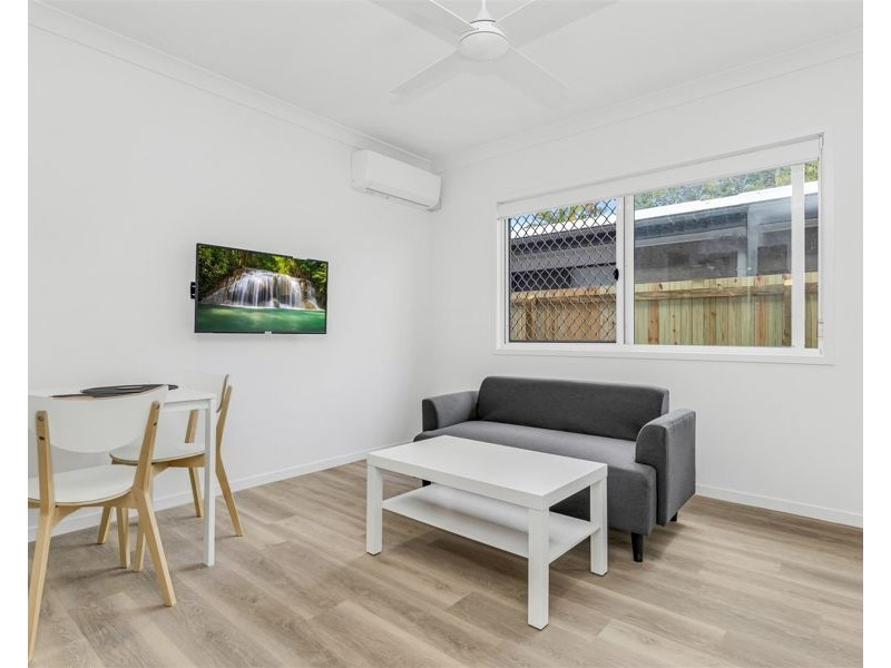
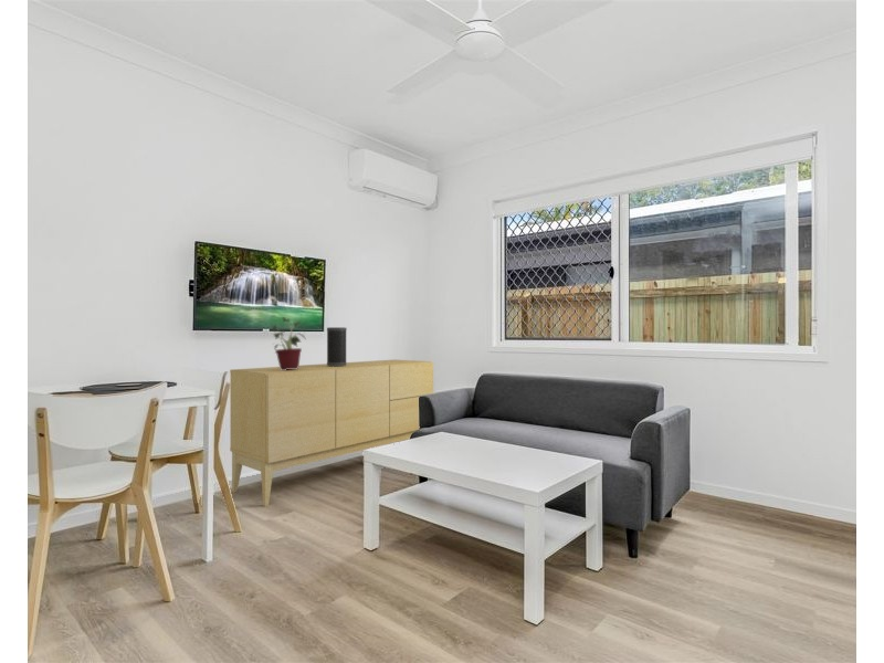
+ sideboard [229,358,434,507]
+ potted plant [270,316,307,370]
+ speaker [326,326,348,367]
